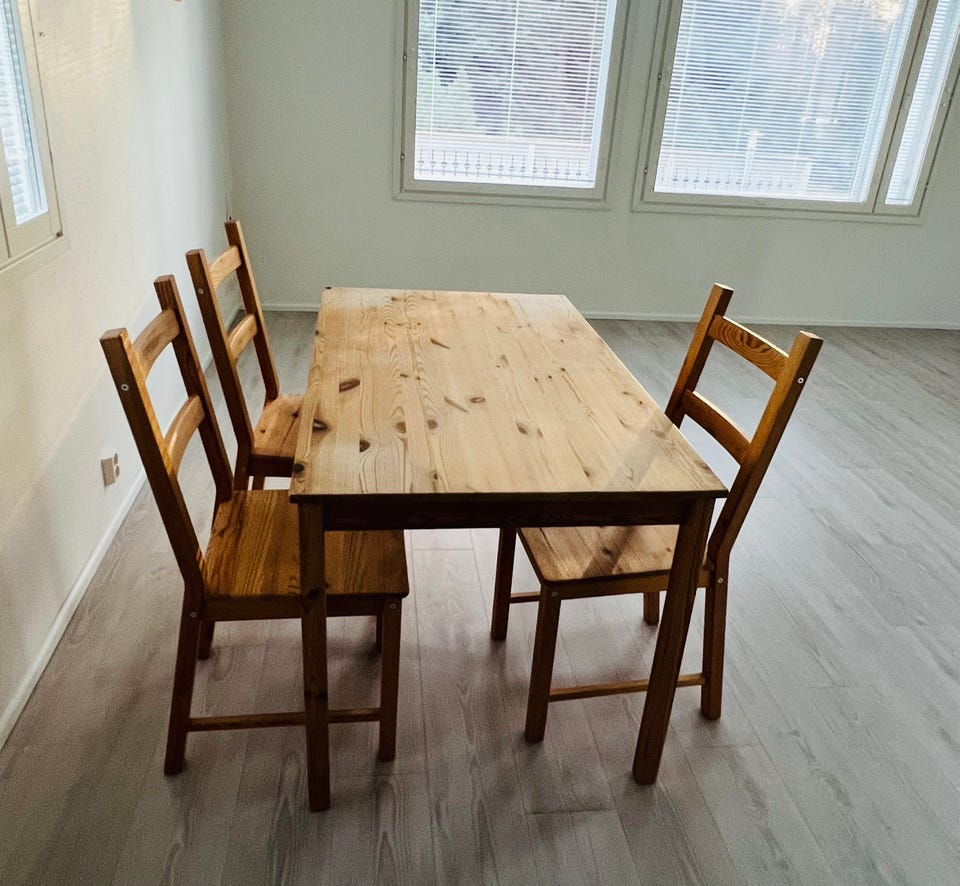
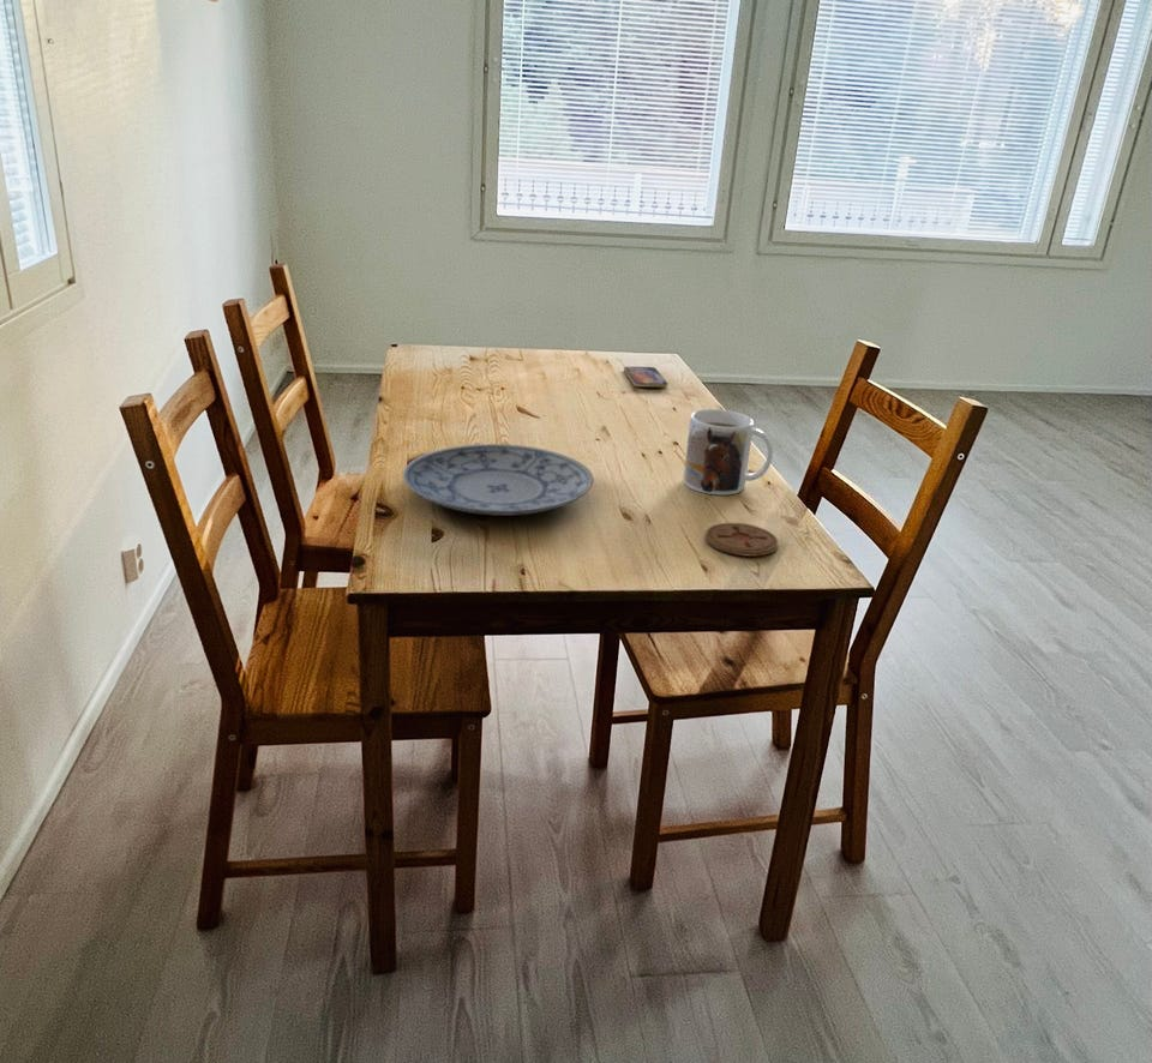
+ plate [402,443,594,517]
+ coaster [704,522,779,558]
+ mug [682,408,774,497]
+ smartphone [623,365,670,389]
